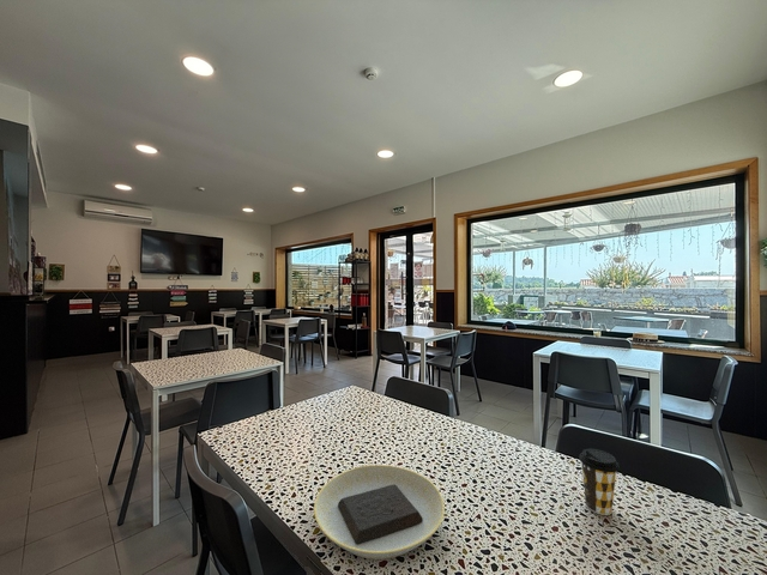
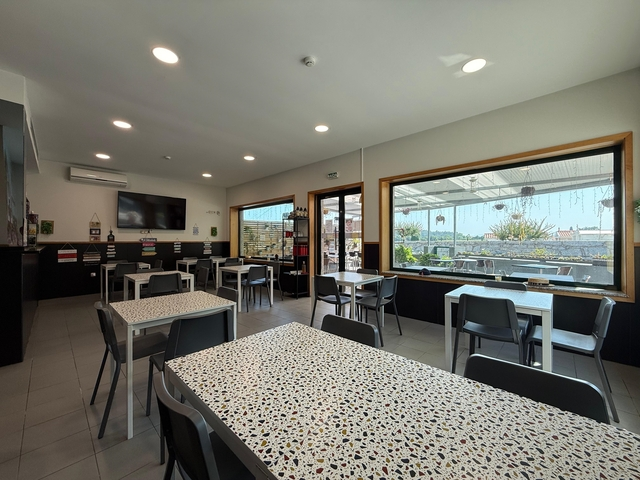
- plate [313,464,446,561]
- coffee cup [578,448,621,516]
